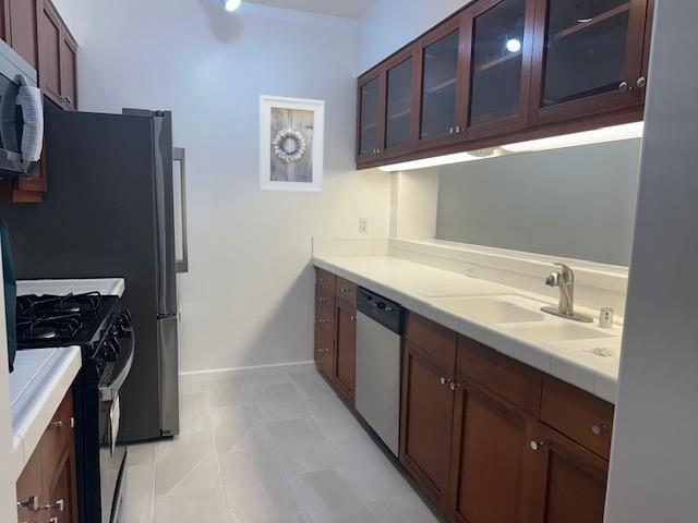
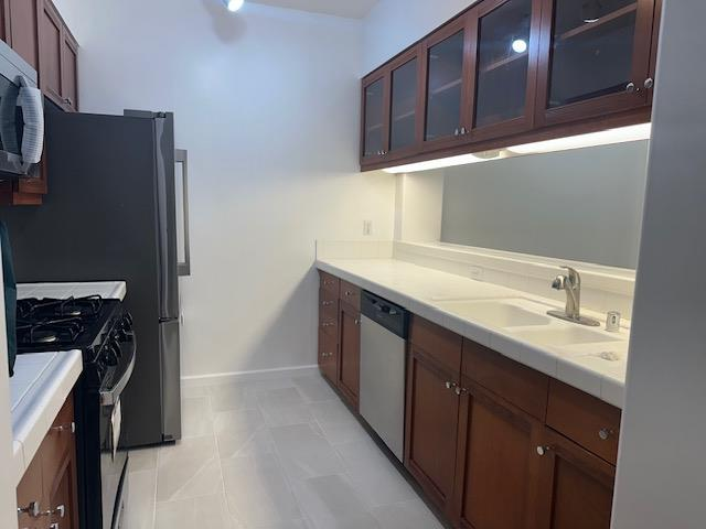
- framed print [257,94,325,194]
